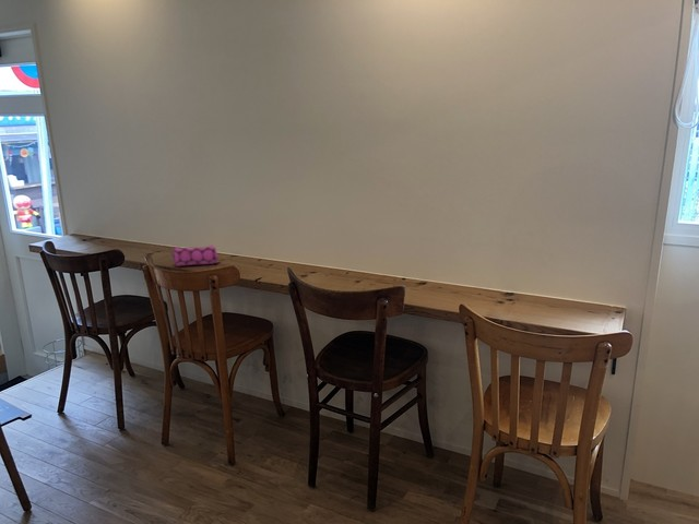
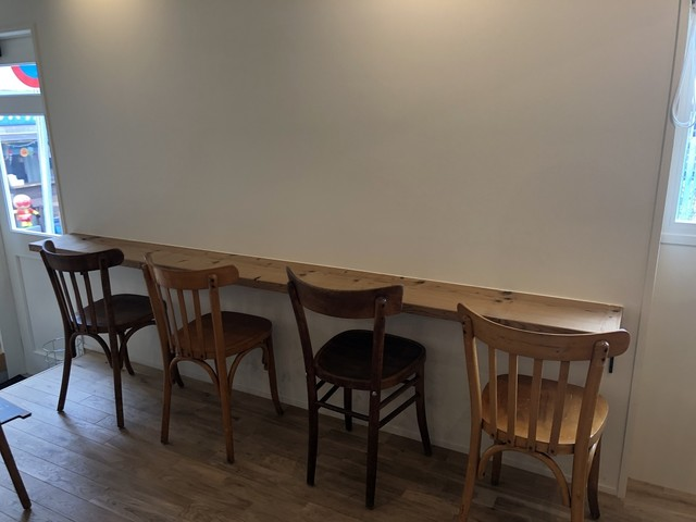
- pencil case [171,245,218,267]
